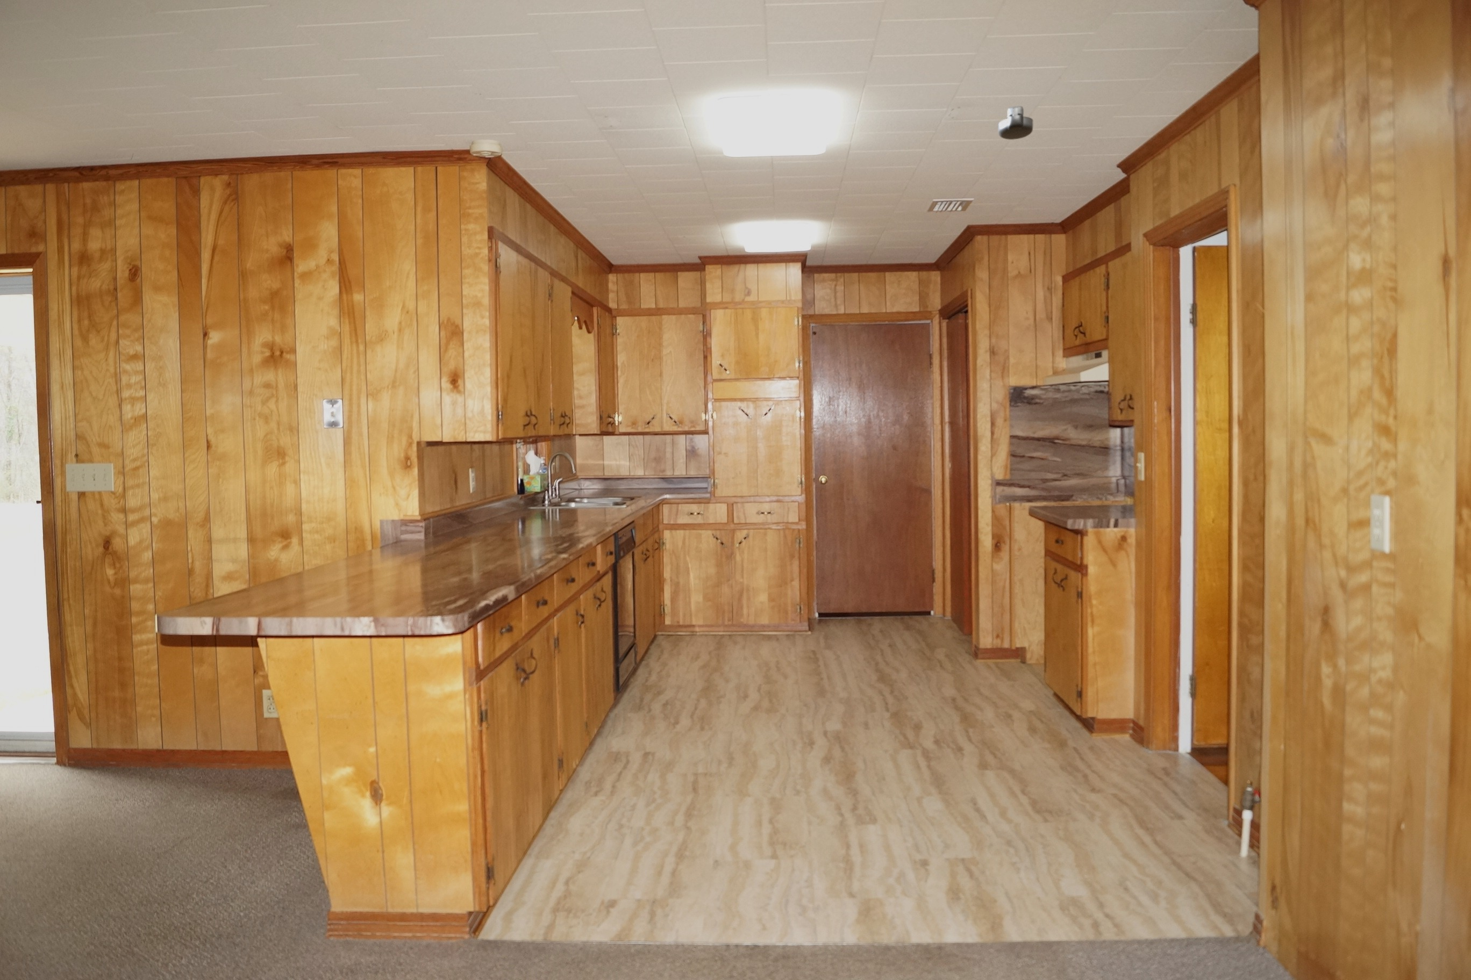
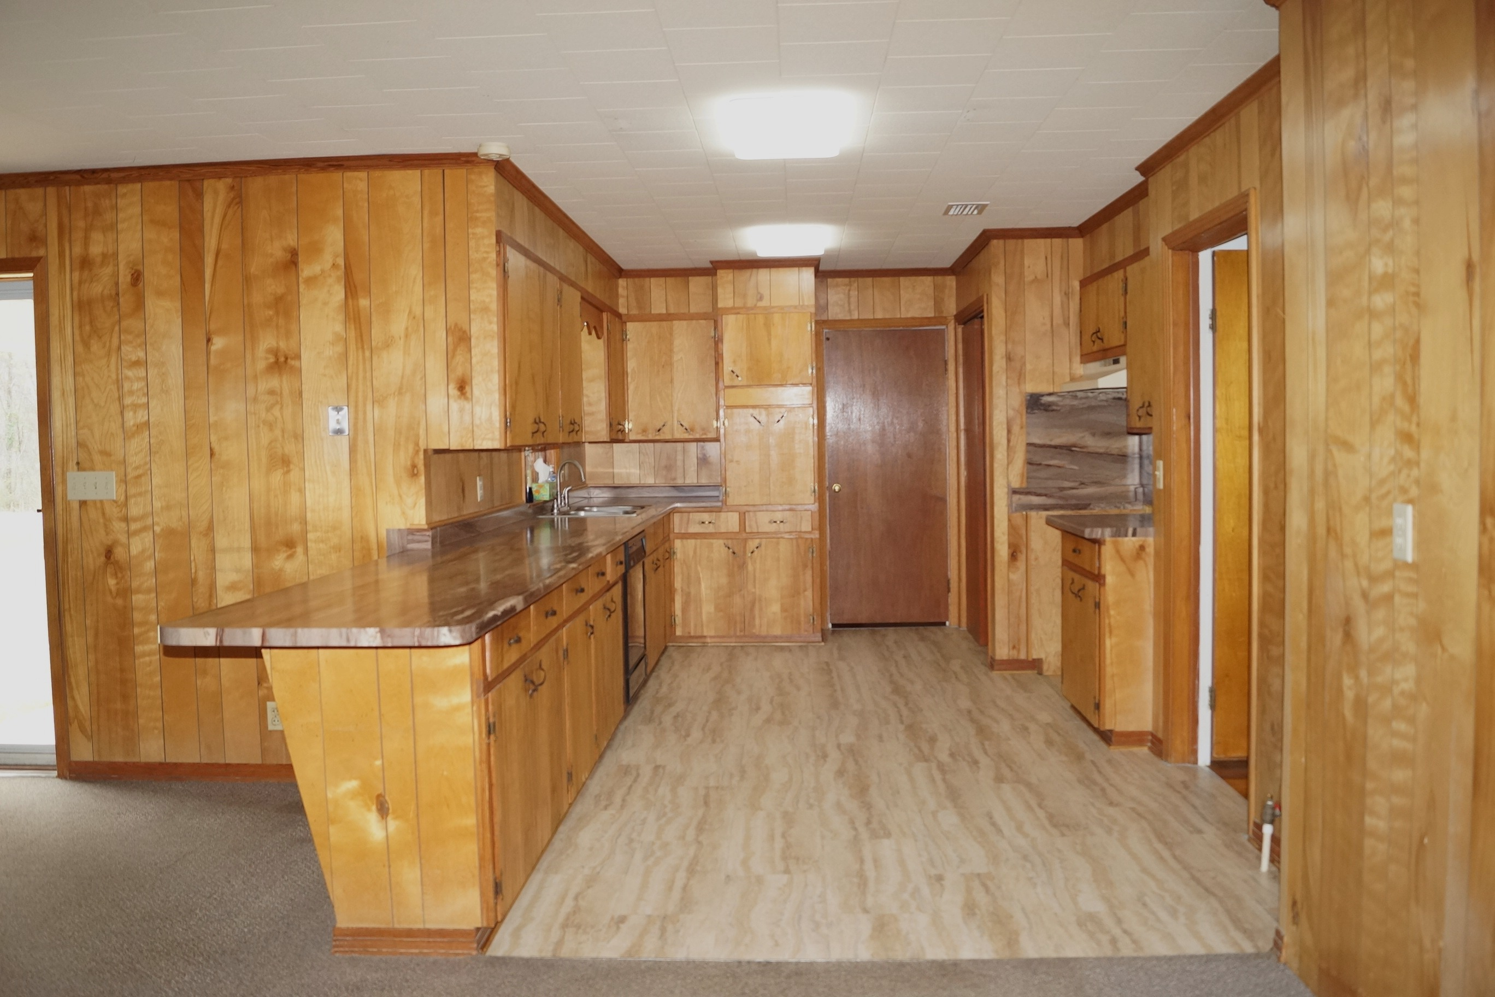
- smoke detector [997,105,1033,140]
